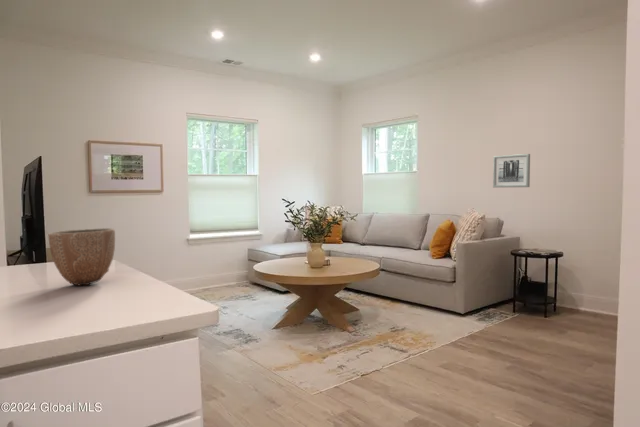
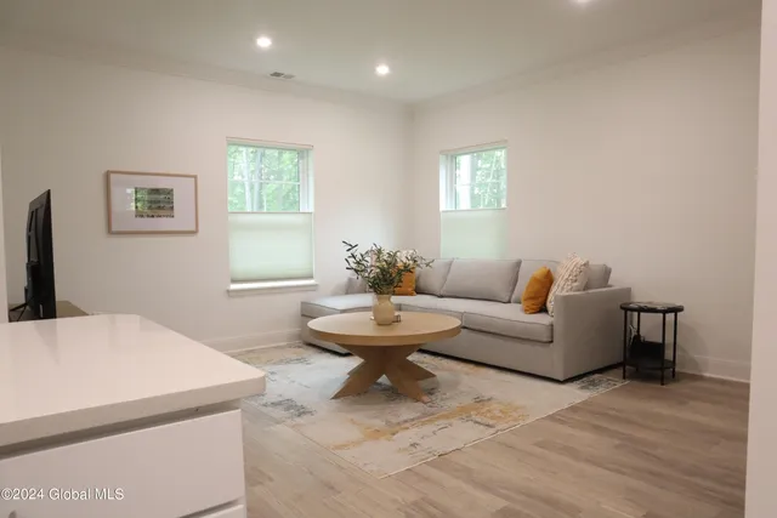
- wall art [492,153,531,188]
- decorative bowl [47,227,116,287]
